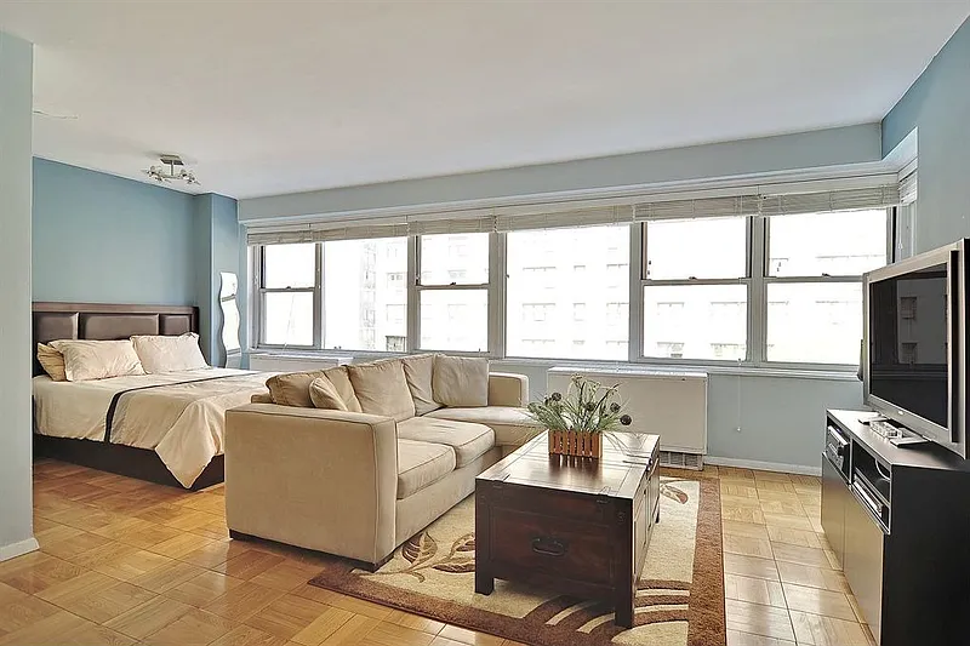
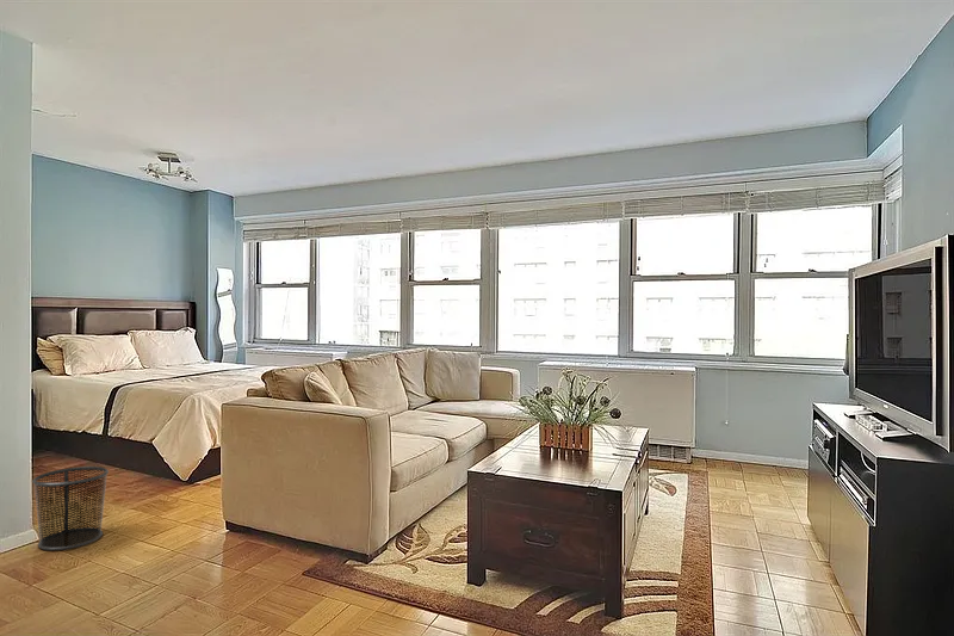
+ waste bin [31,465,110,551]
